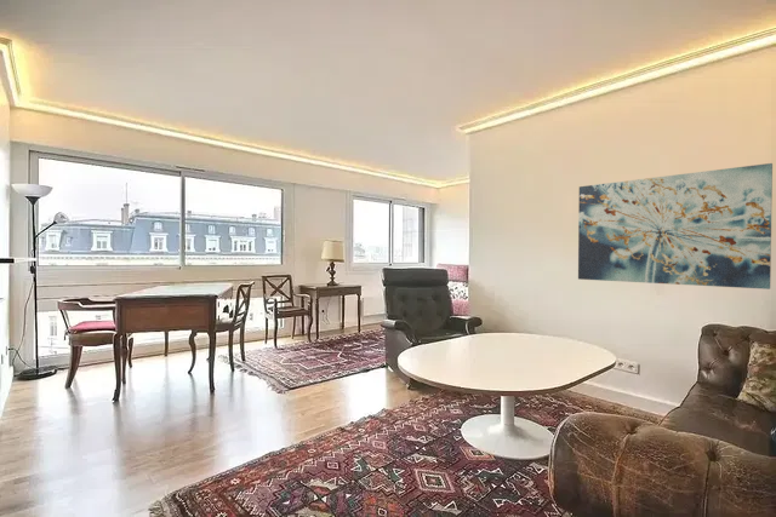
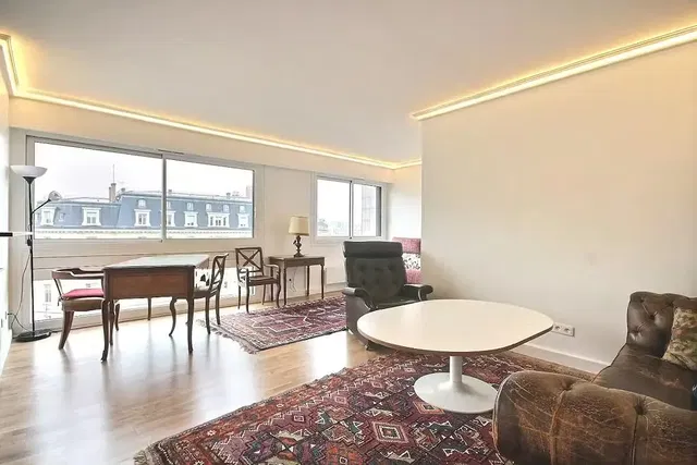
- wall art [577,162,774,291]
